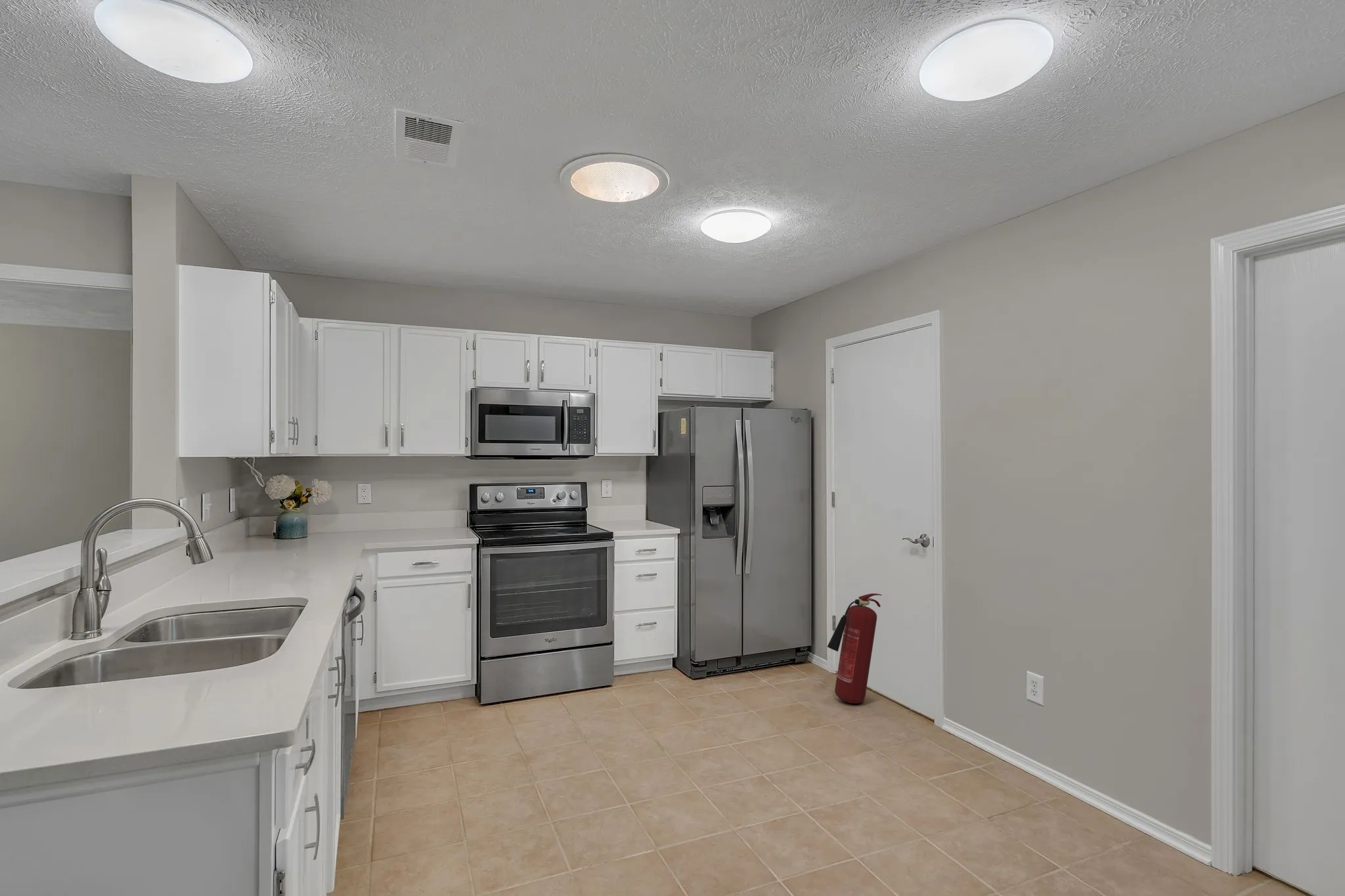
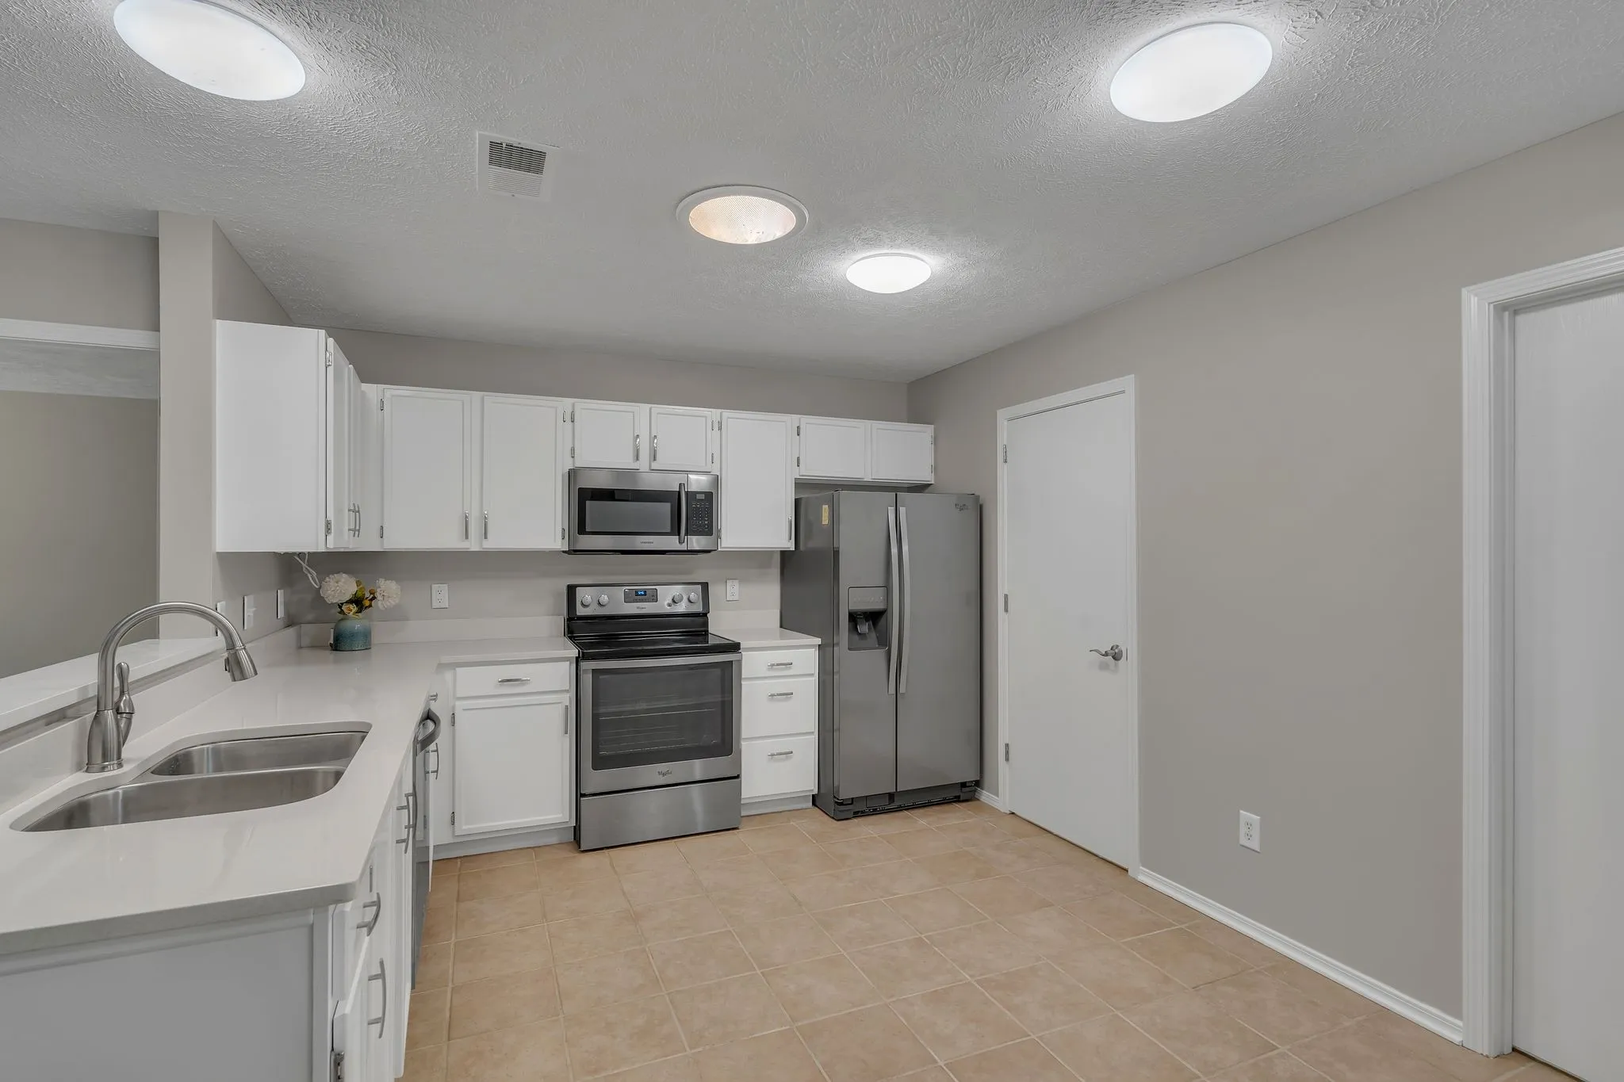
- fire extinguisher [827,593,882,704]
